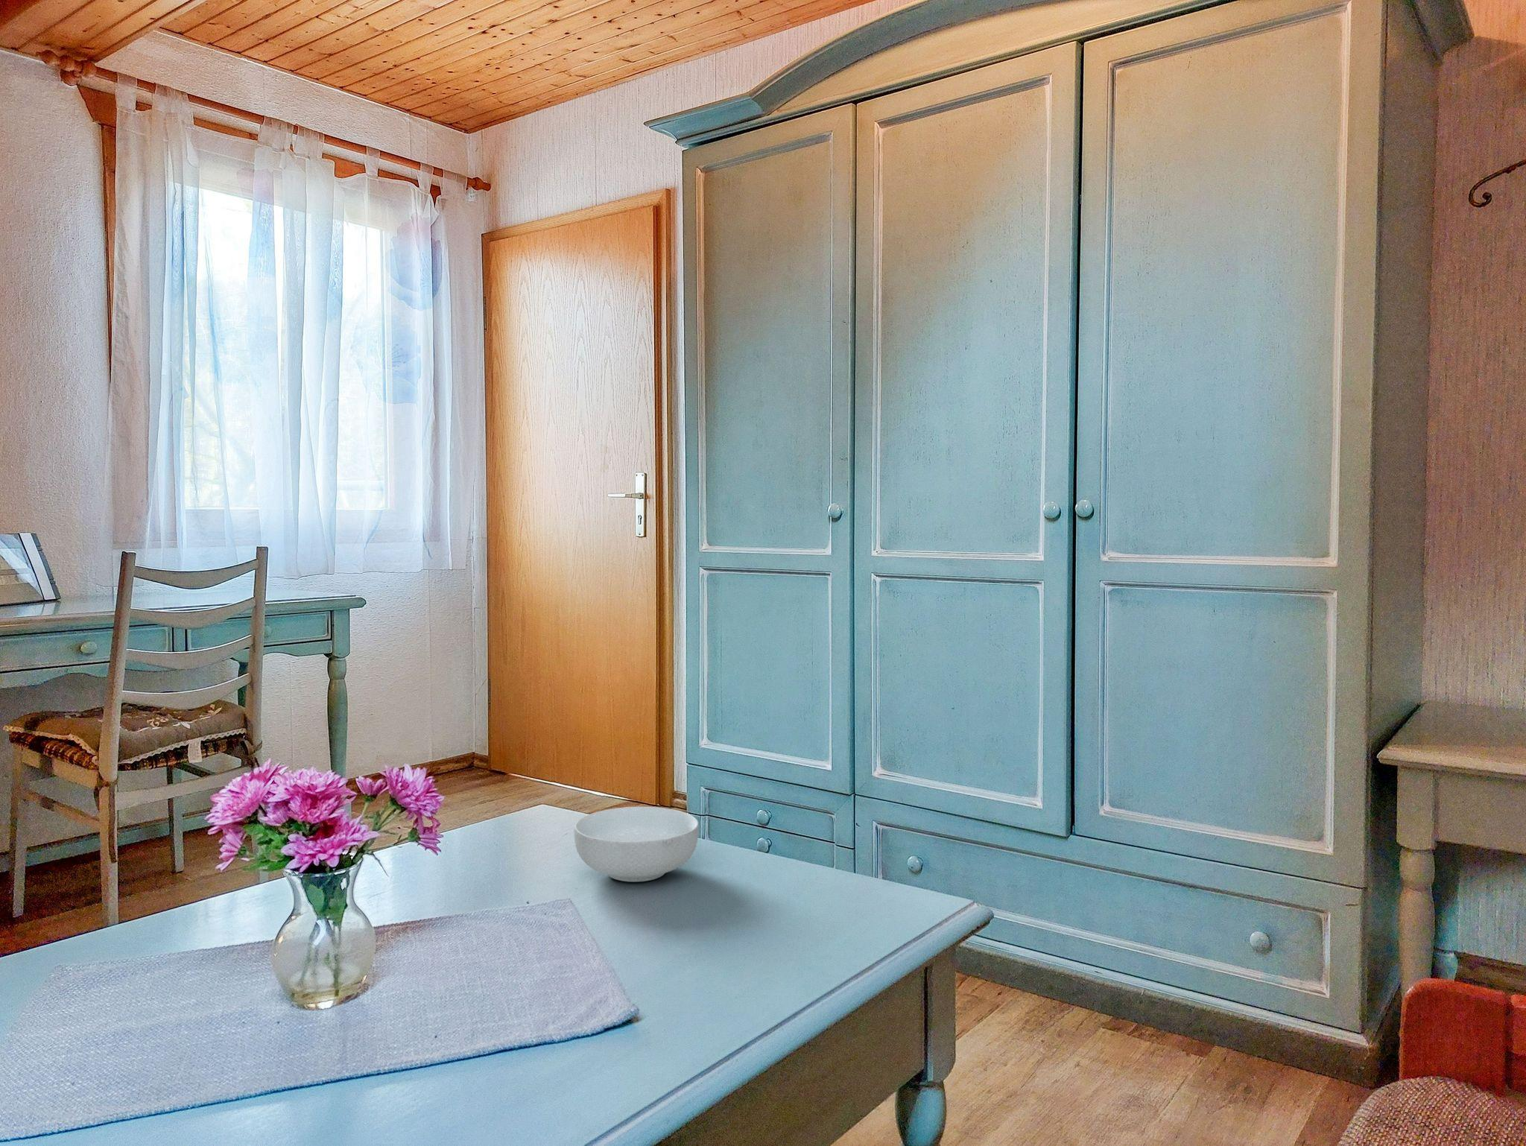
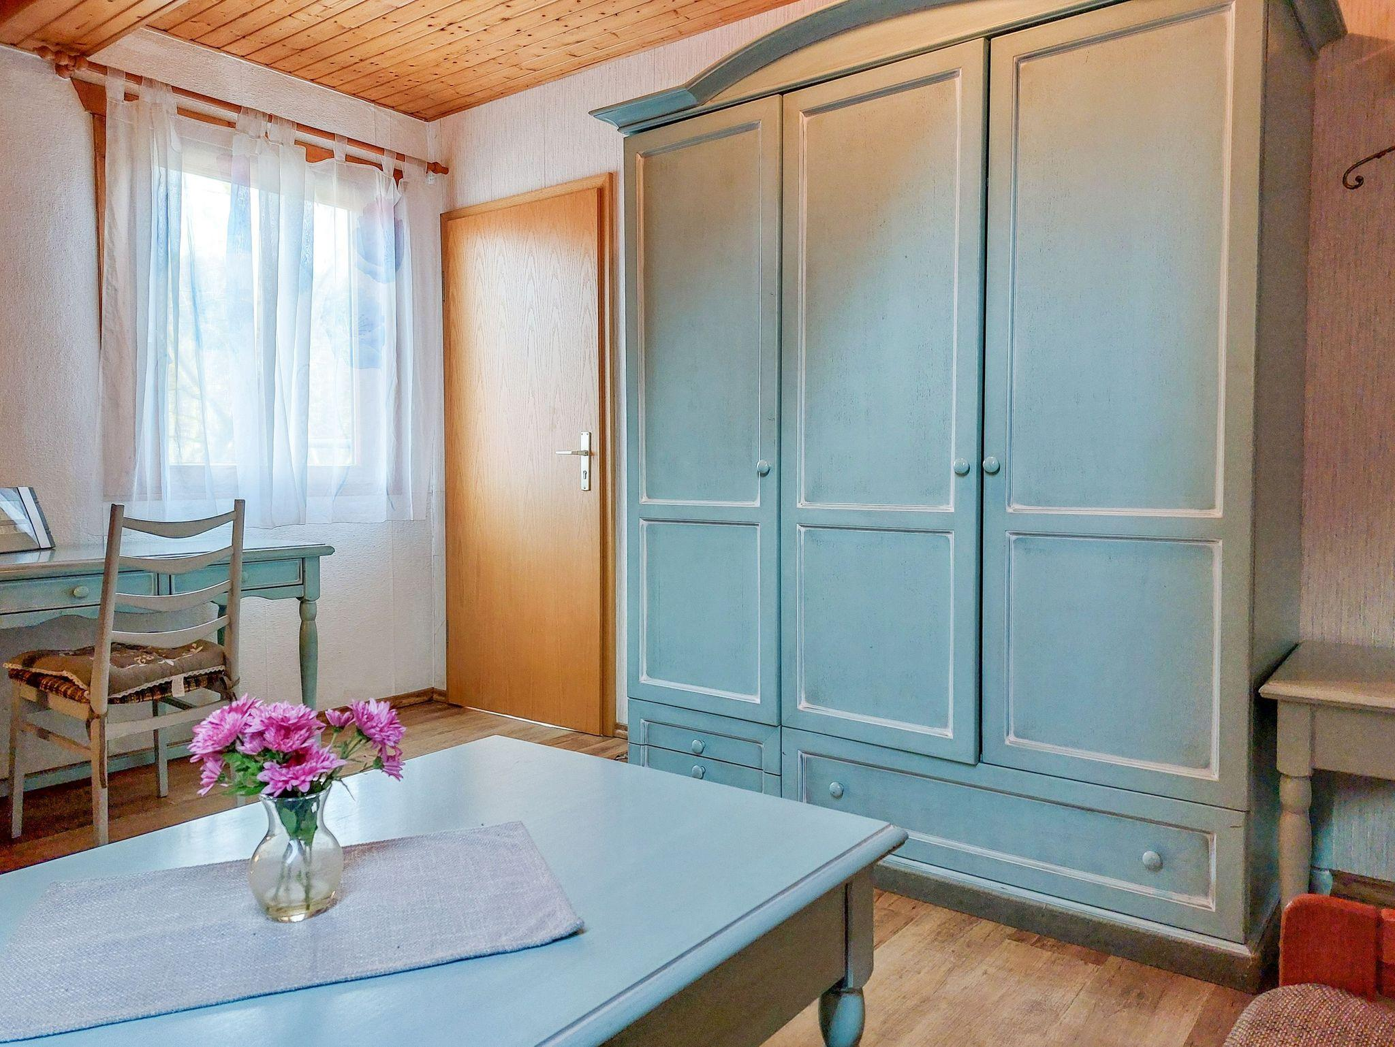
- cereal bowl [574,807,699,882]
